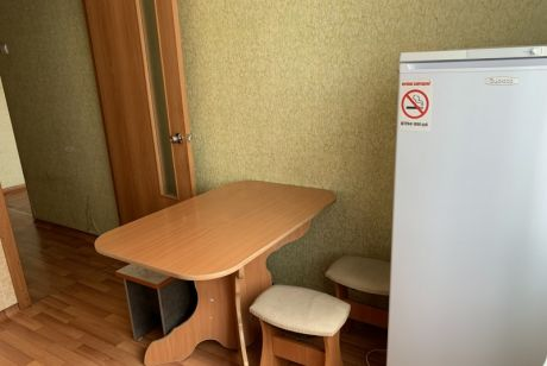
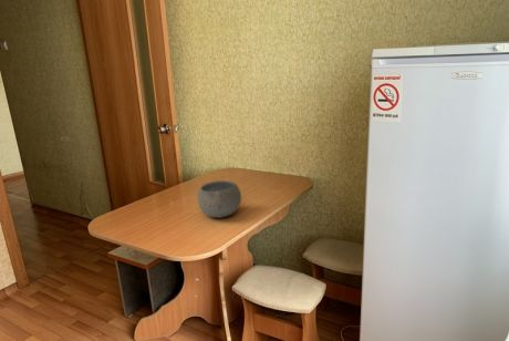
+ bowl [196,179,242,218]
